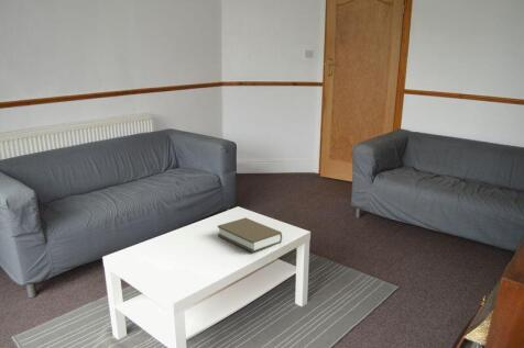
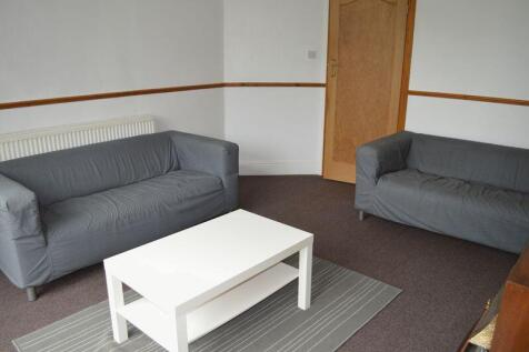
- book [217,216,283,254]
